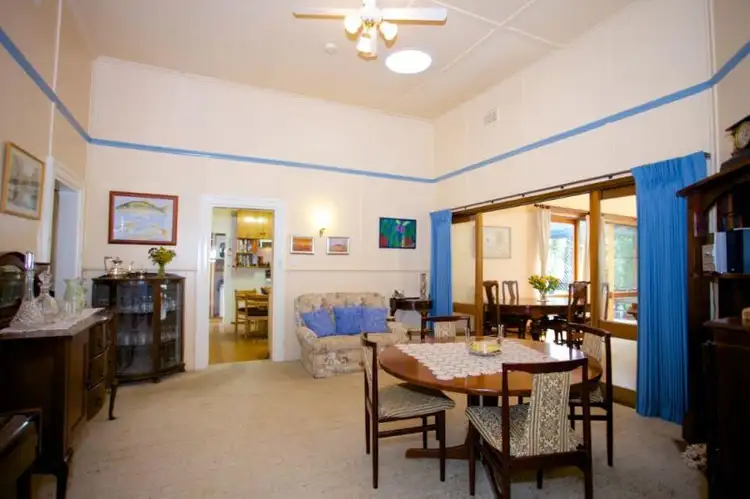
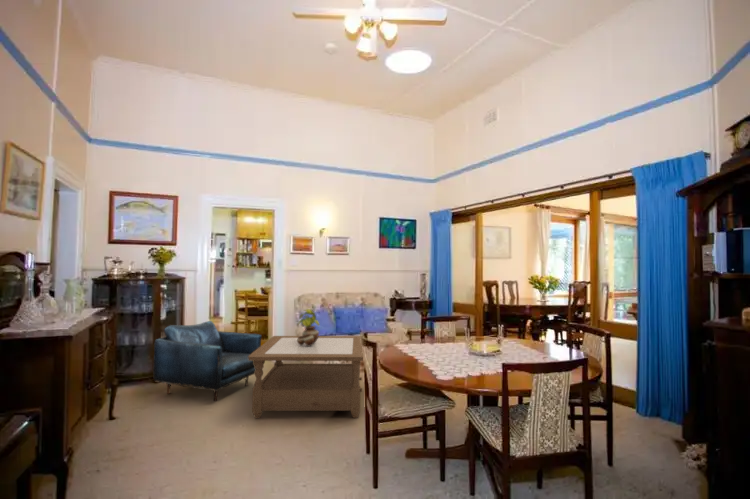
+ armchair [153,320,262,402]
+ coffee table [248,335,364,419]
+ potted plant [296,308,320,346]
